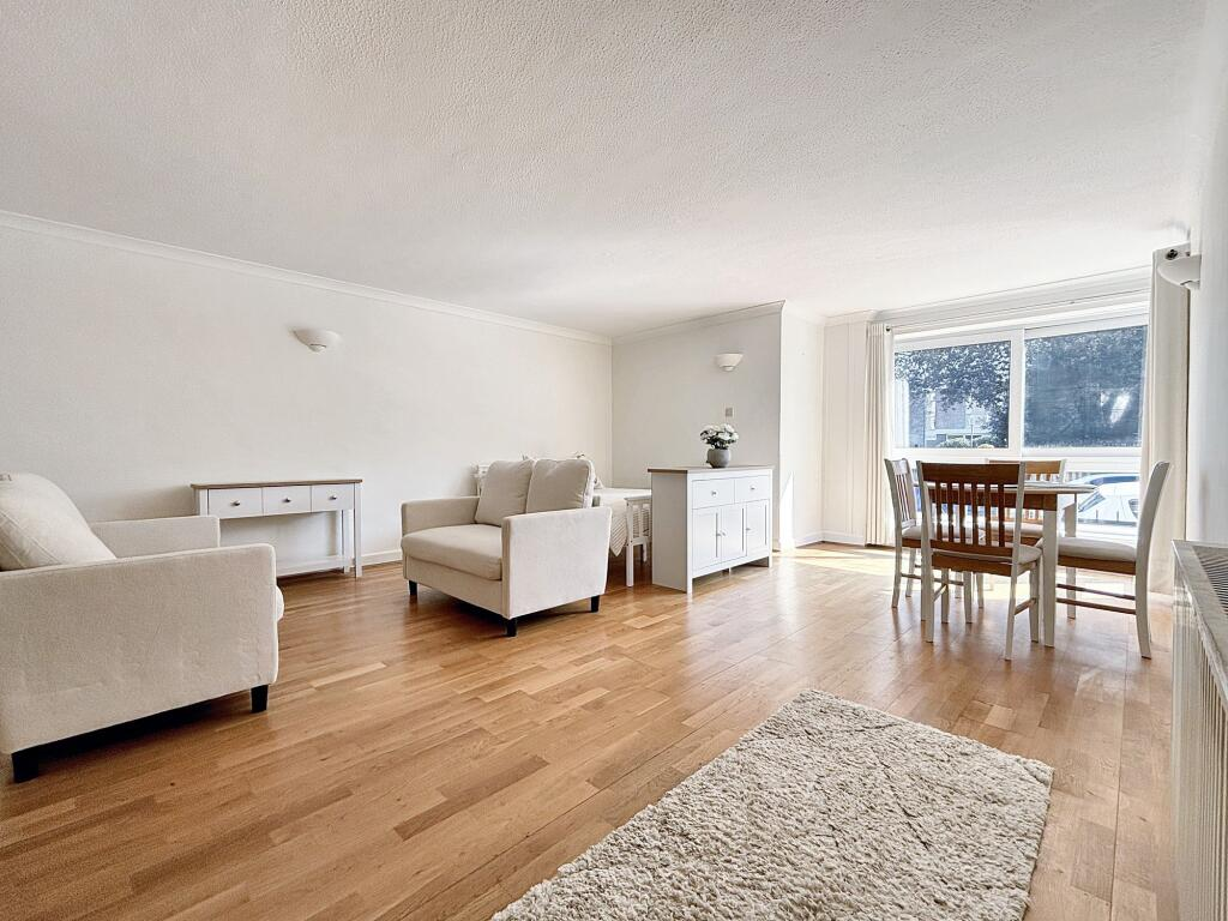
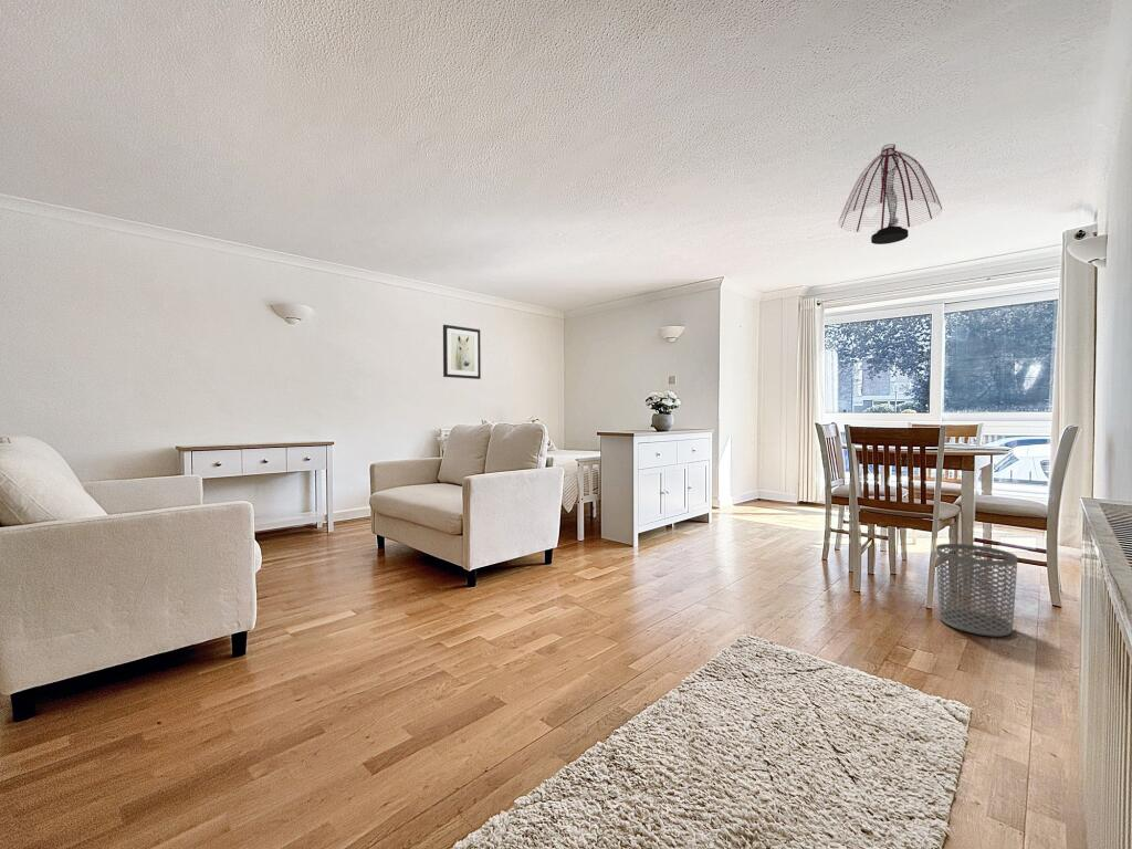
+ pendant lamp [837,144,943,245]
+ wall art [442,324,482,380]
+ waste bin [935,543,1018,638]
